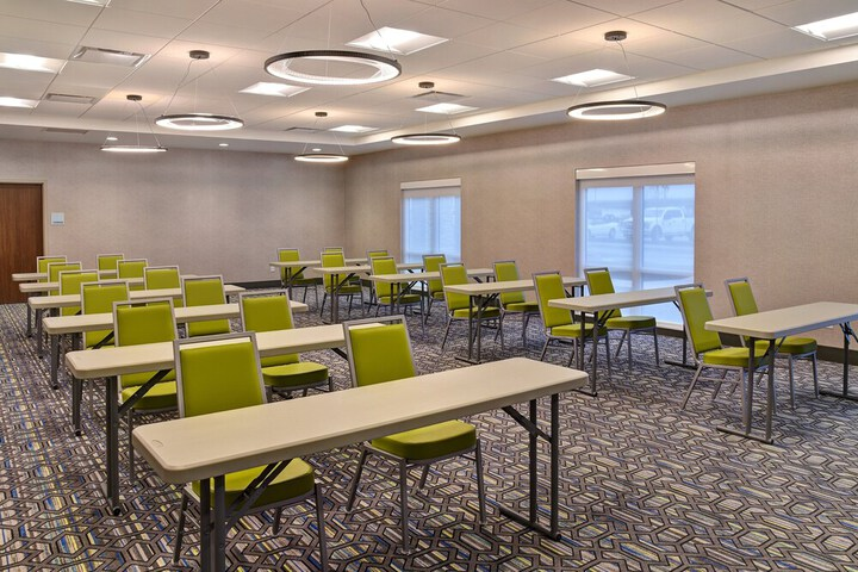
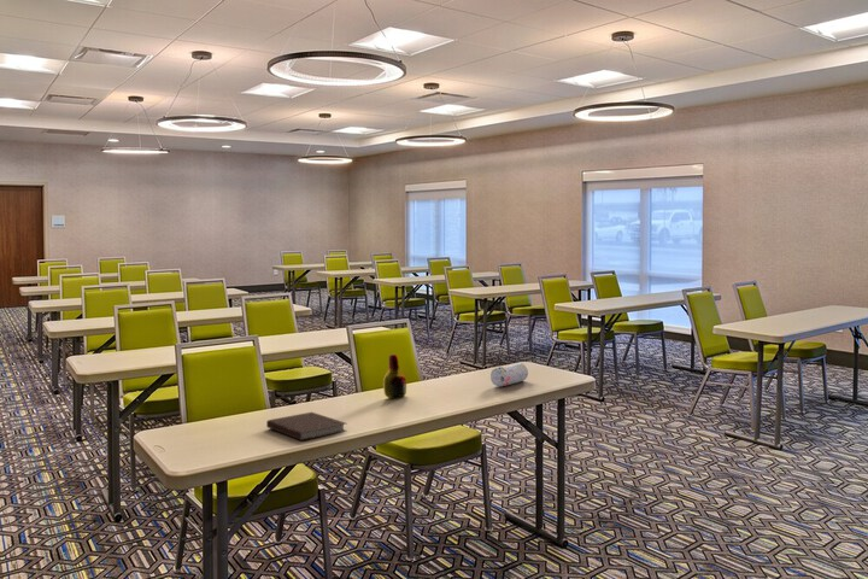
+ pencil case [489,362,529,387]
+ notebook [265,411,347,441]
+ bottle [382,353,407,399]
